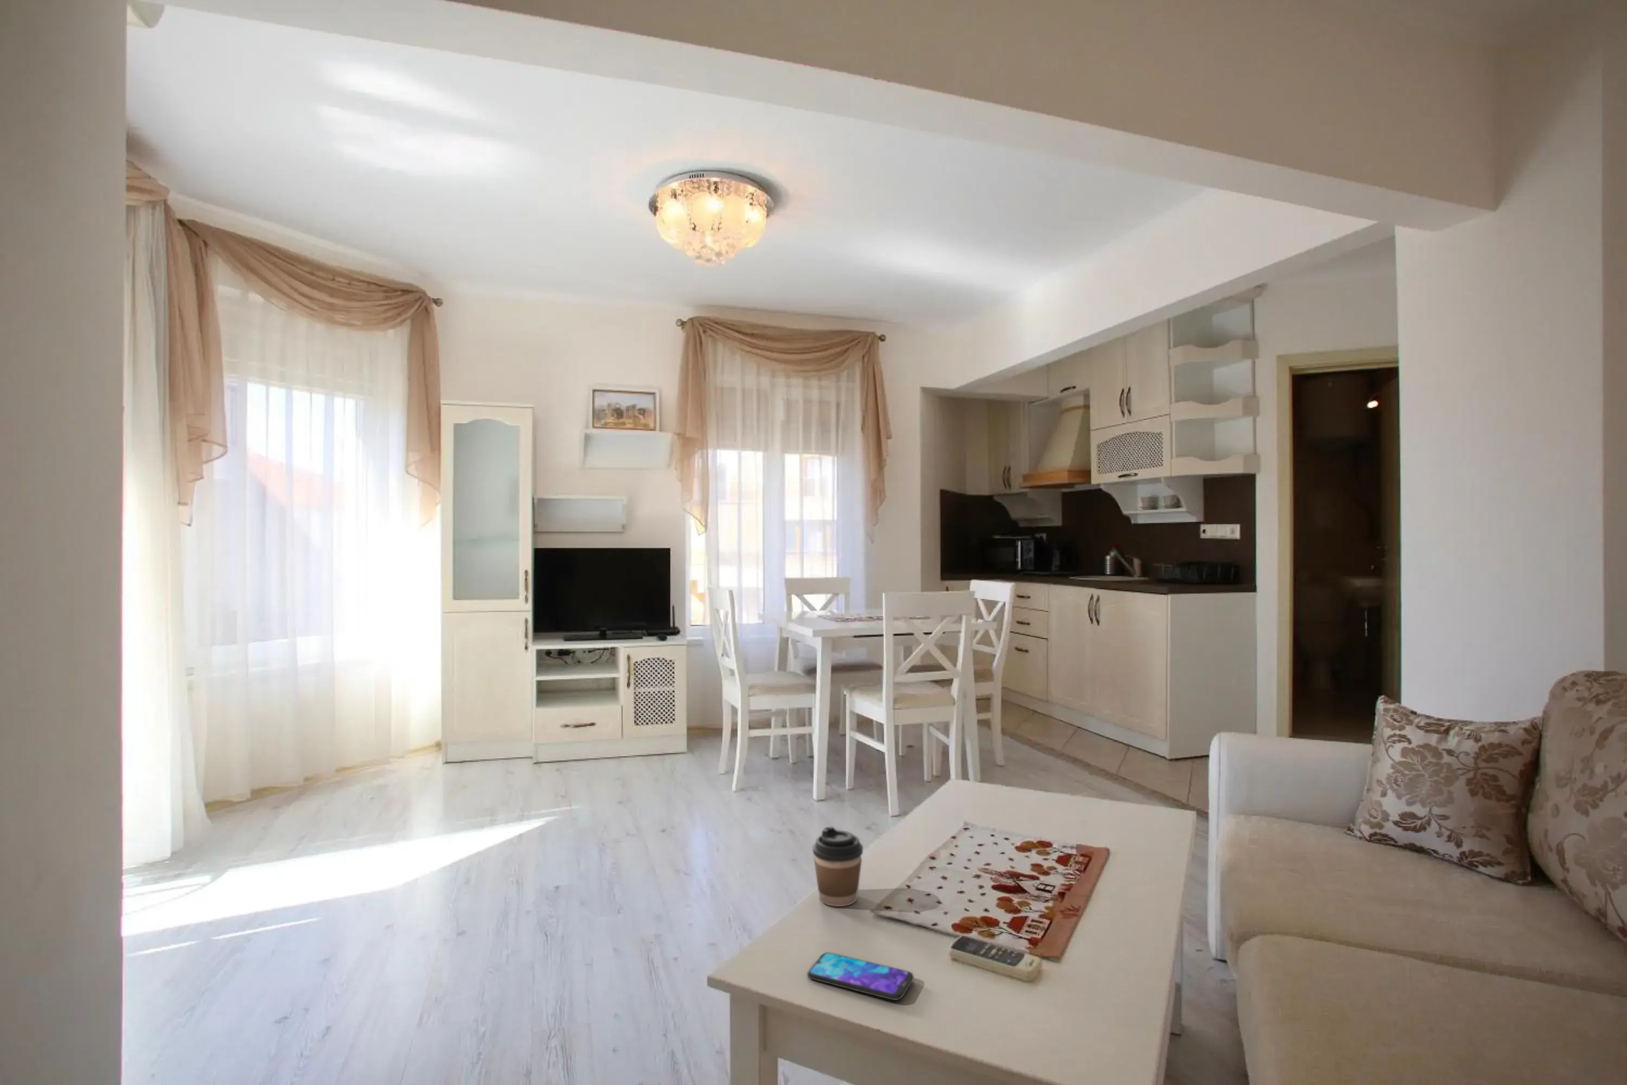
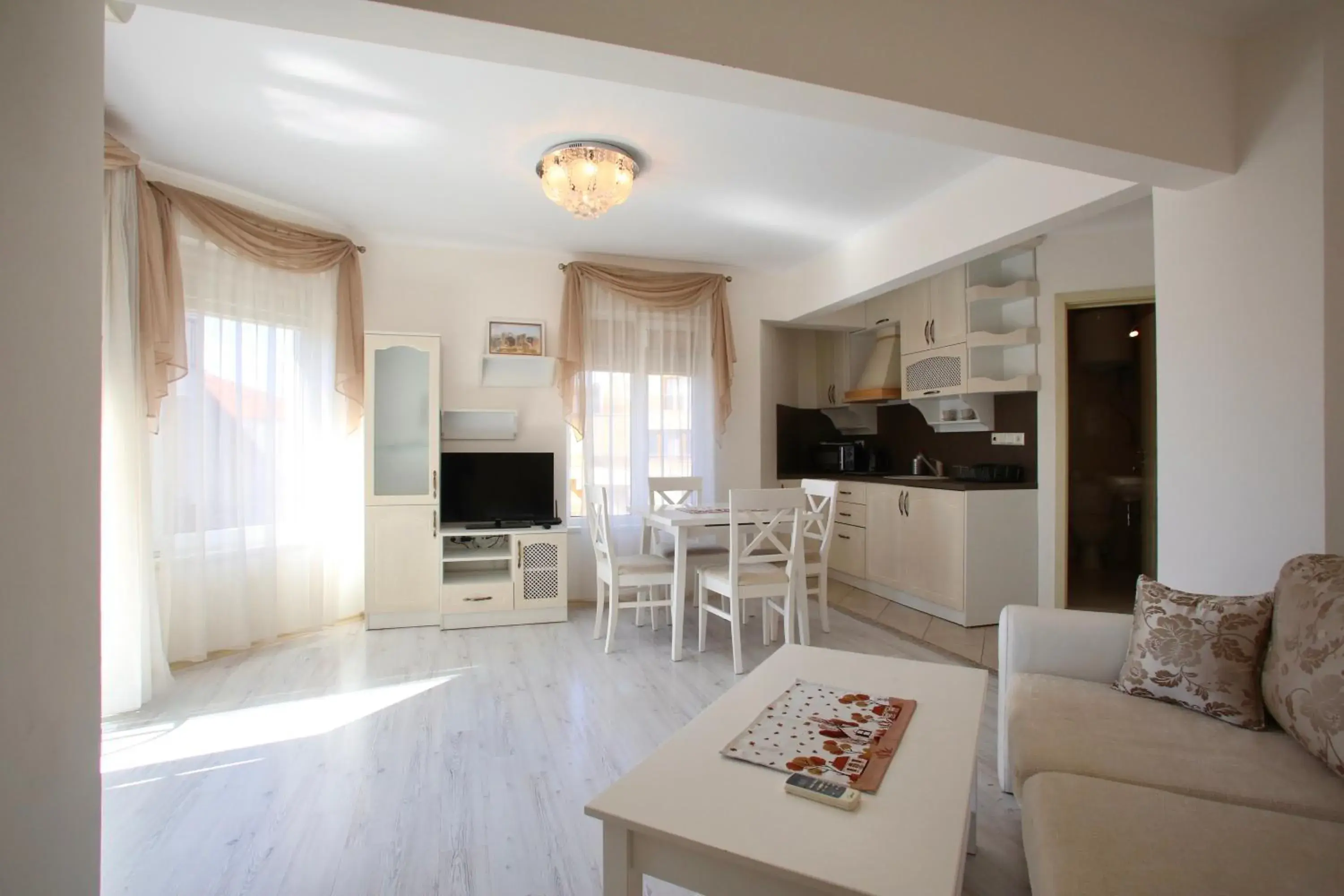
- smartphone [806,952,914,1001]
- coffee cup [812,826,864,907]
